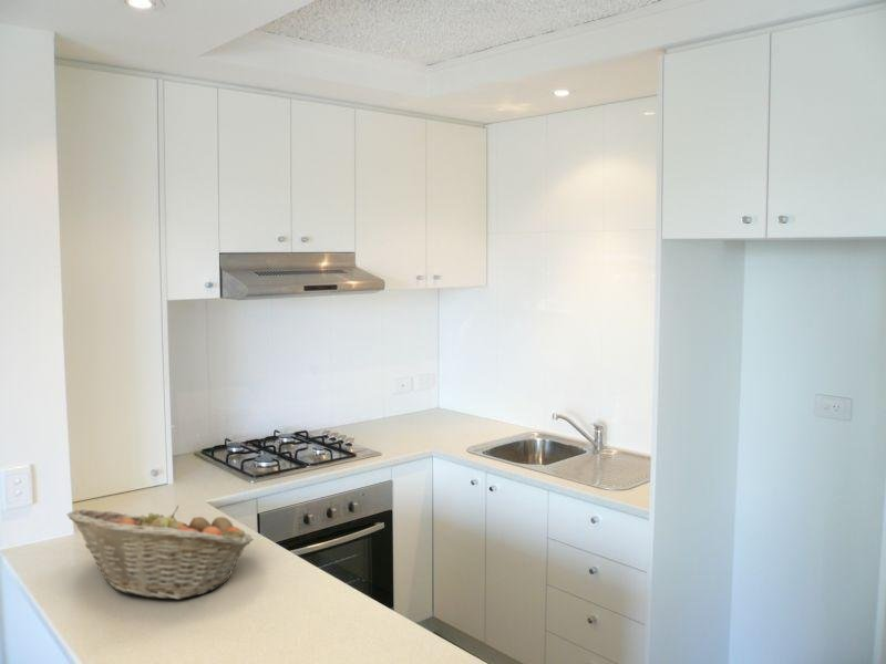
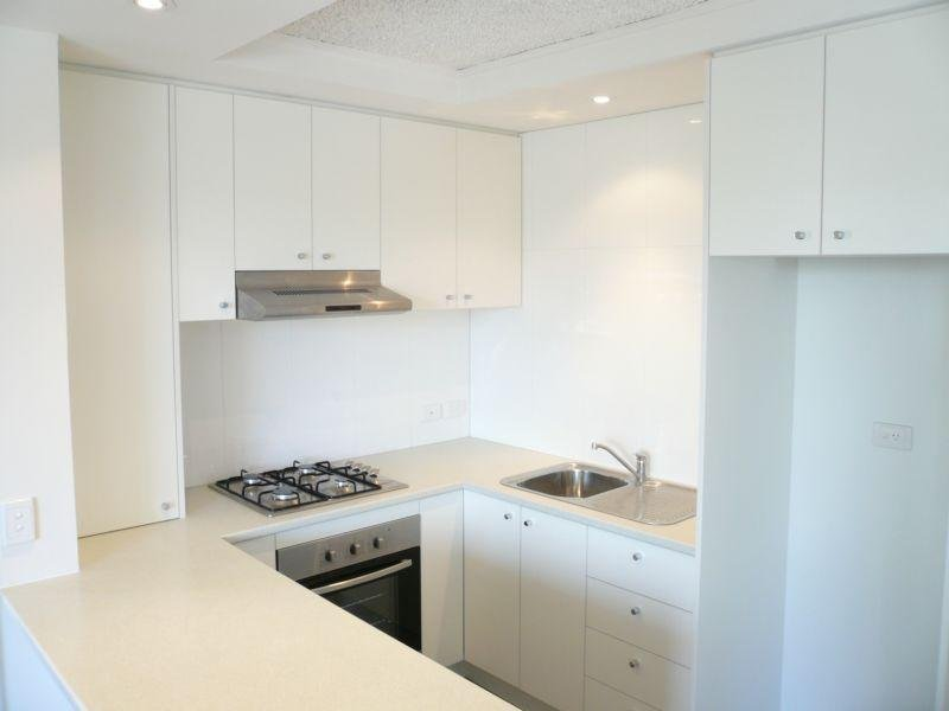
- fruit basket [66,505,255,600]
